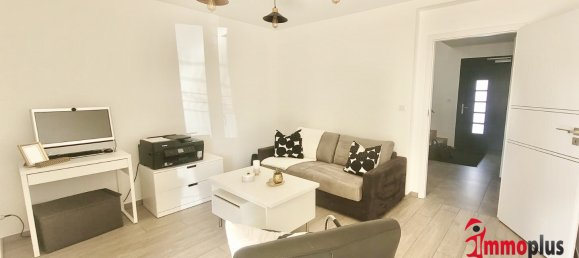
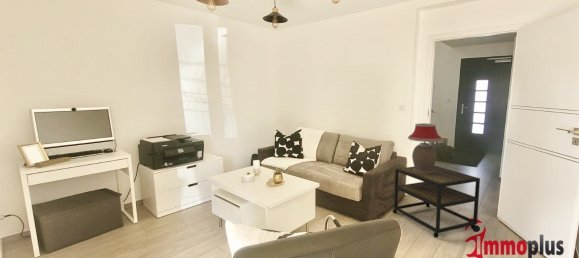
+ table lamp [407,122,444,175]
+ side table [392,165,481,238]
